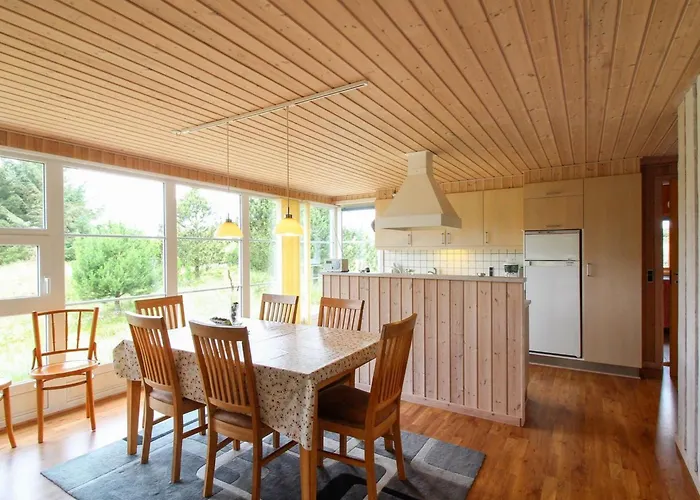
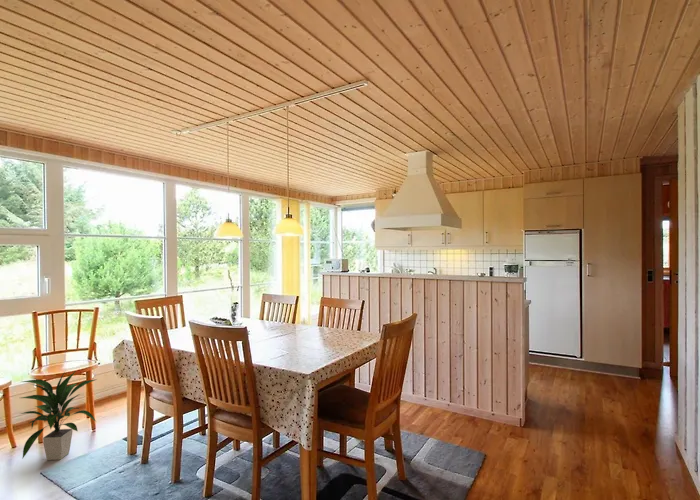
+ indoor plant [19,369,98,461]
